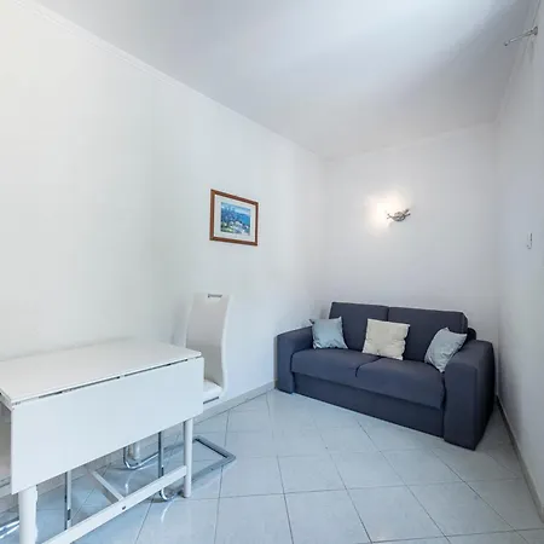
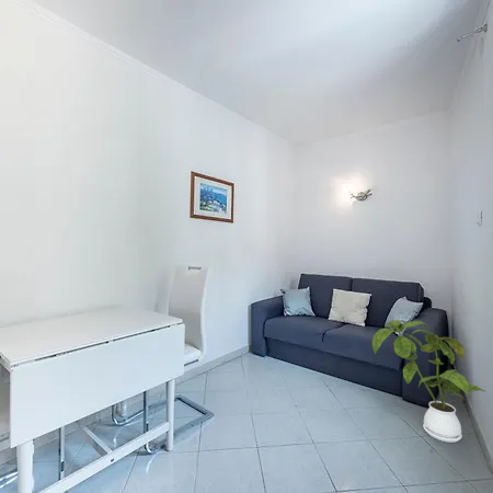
+ house plant [371,319,488,444]
